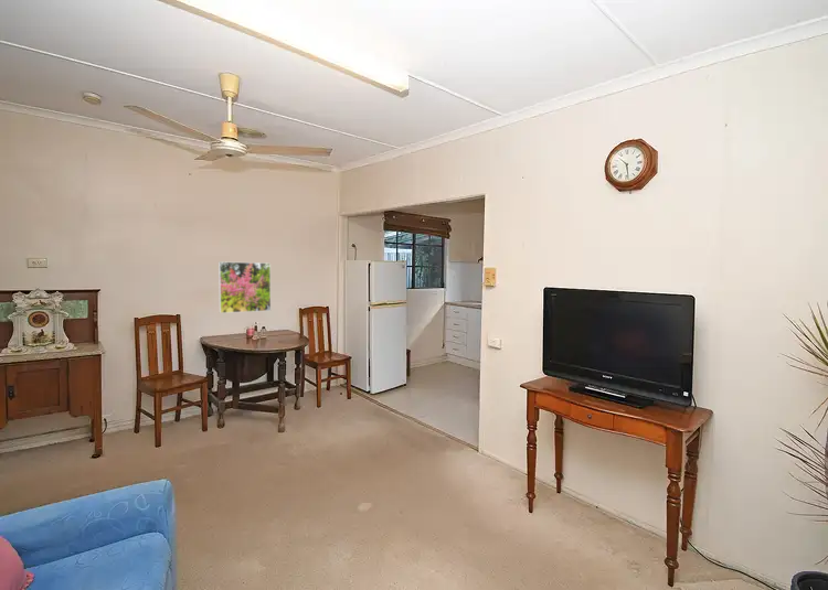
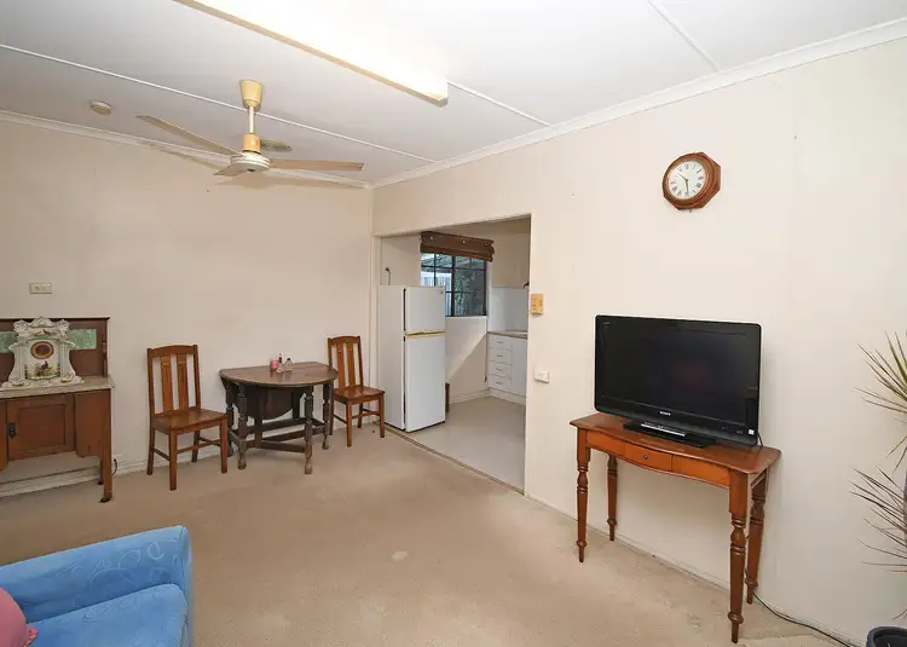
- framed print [217,260,272,314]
